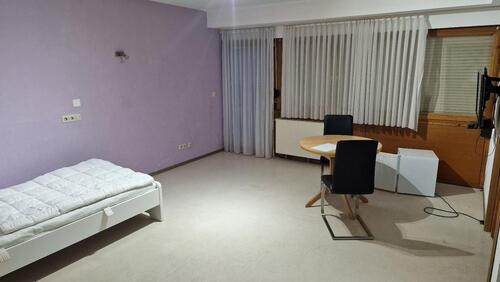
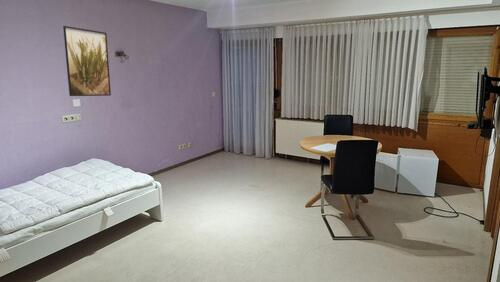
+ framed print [62,25,112,97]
